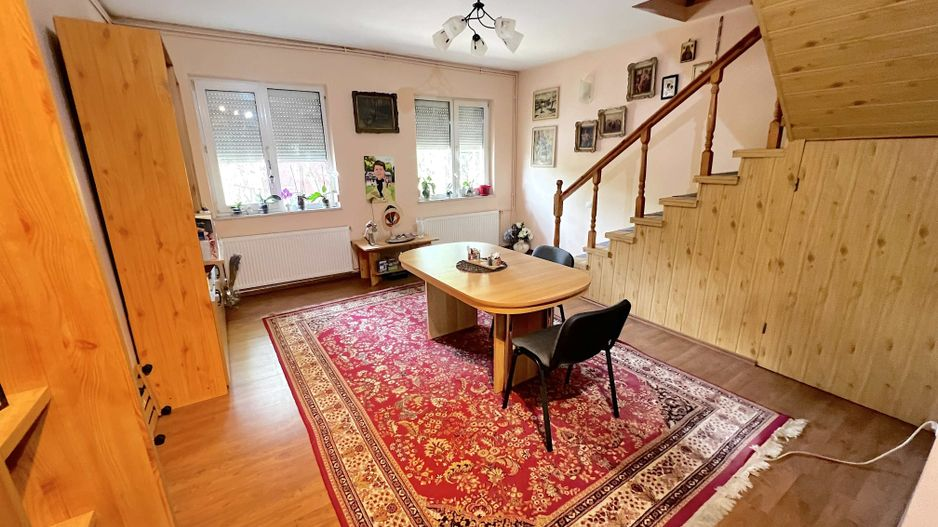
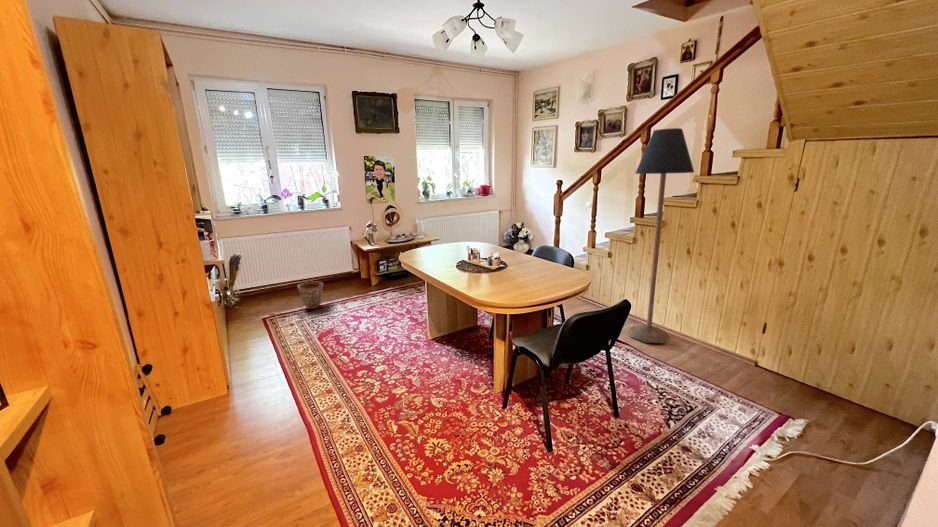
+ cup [297,281,324,310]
+ floor lamp [627,127,695,344]
